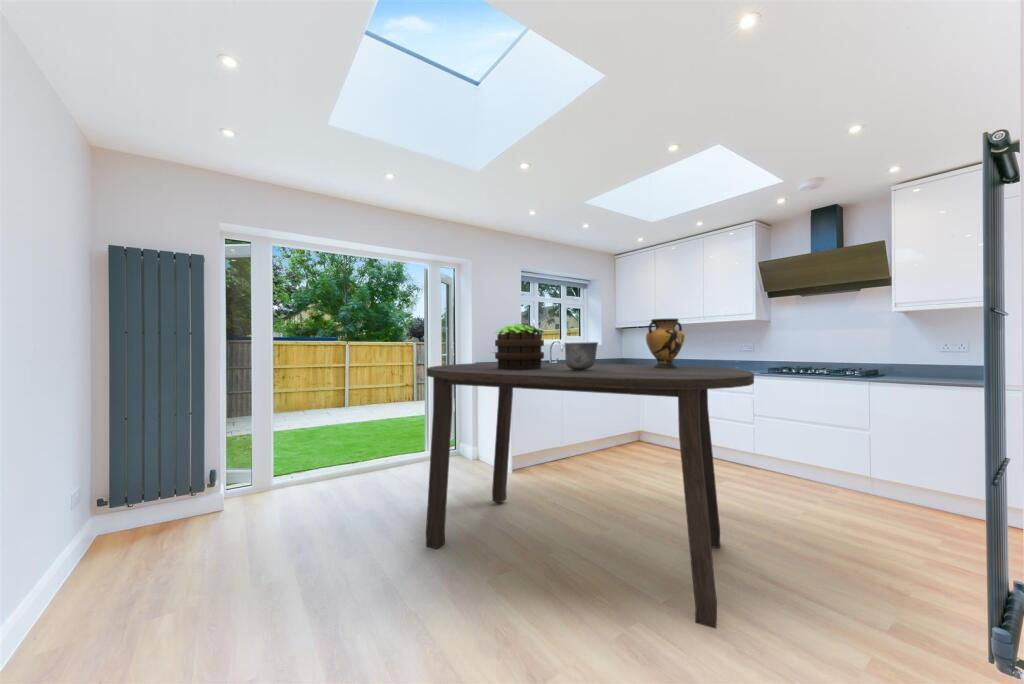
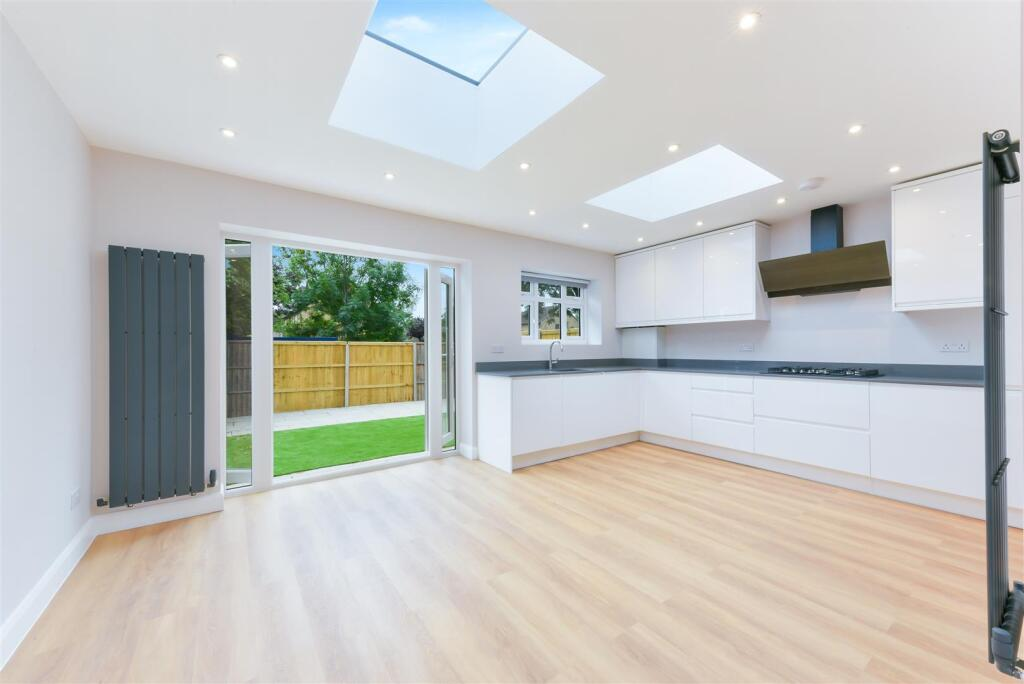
- dining table [425,362,755,630]
- cup [563,341,599,370]
- vase [645,318,686,368]
- potted plant [493,322,546,370]
